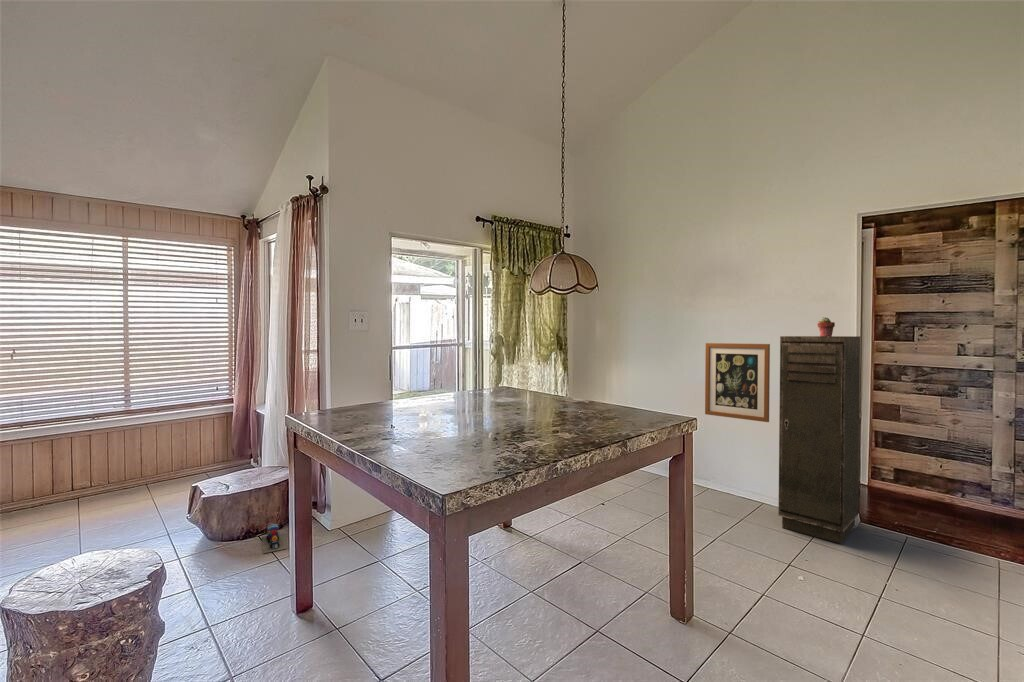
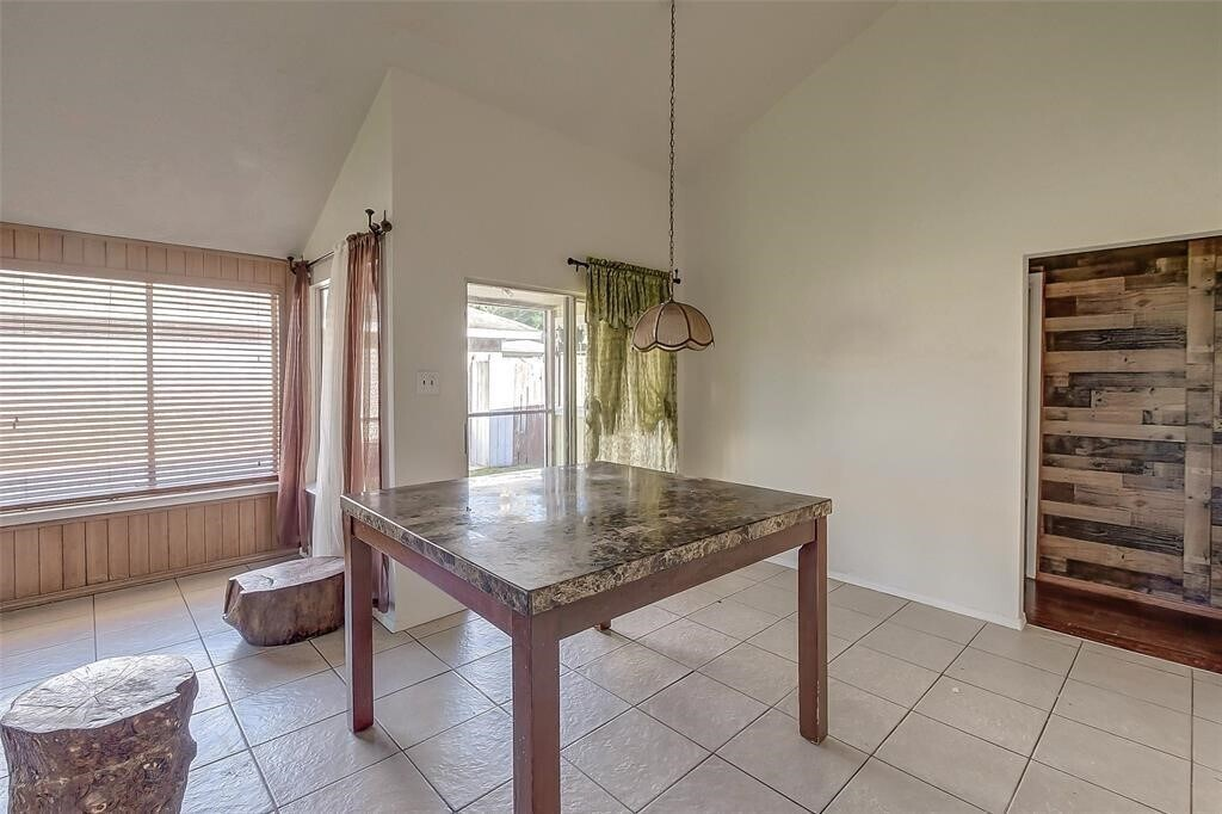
- toy train [261,523,288,554]
- potted succulent [816,316,836,336]
- storage cabinet [777,335,861,545]
- wall art [704,342,771,423]
